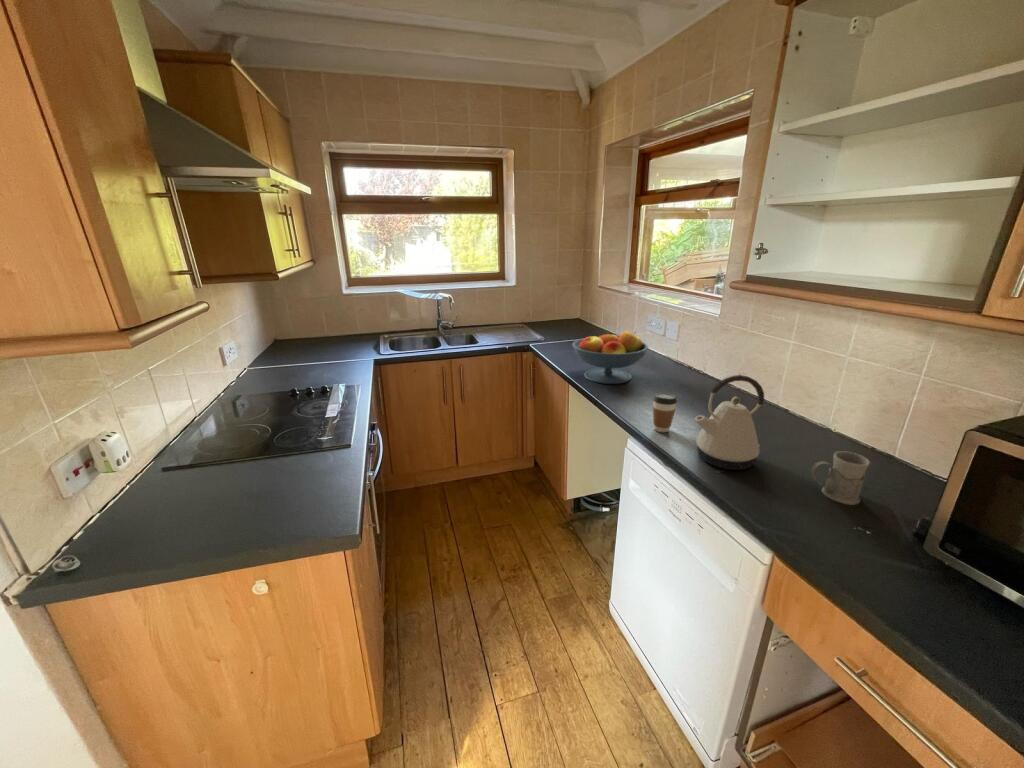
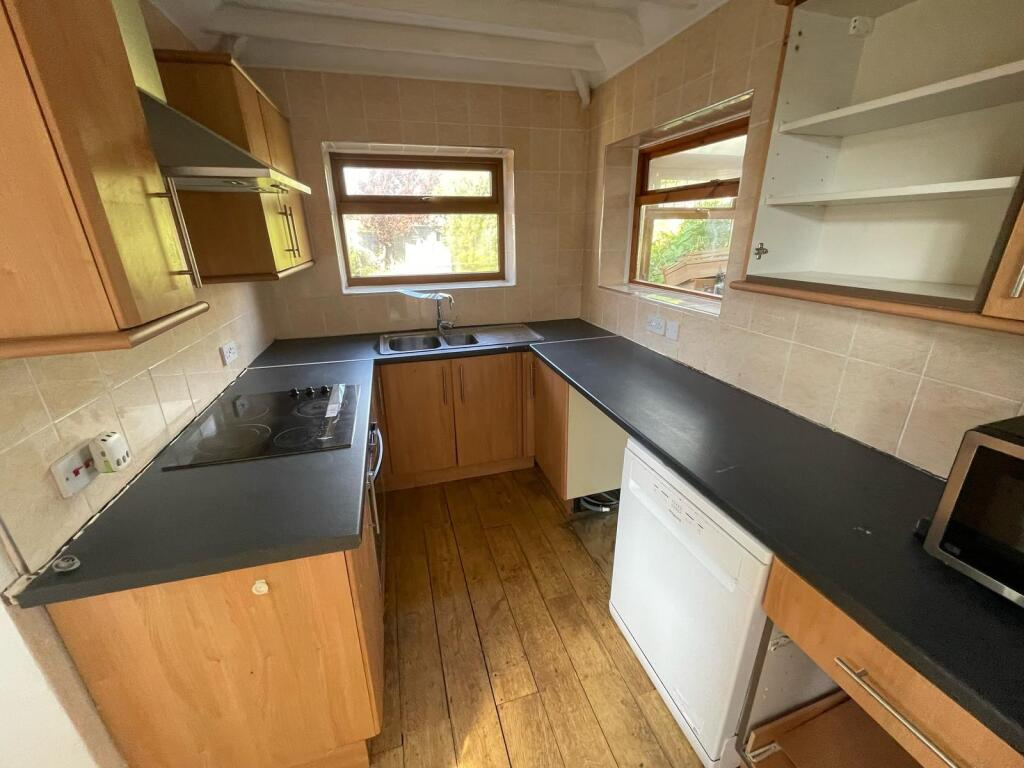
- kettle [694,374,765,471]
- fruit bowl [571,330,649,385]
- mug [810,450,871,506]
- coffee cup [652,392,678,433]
